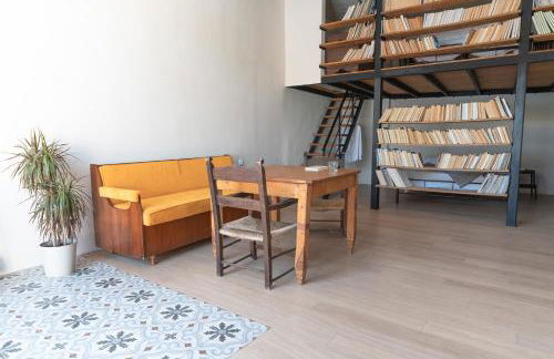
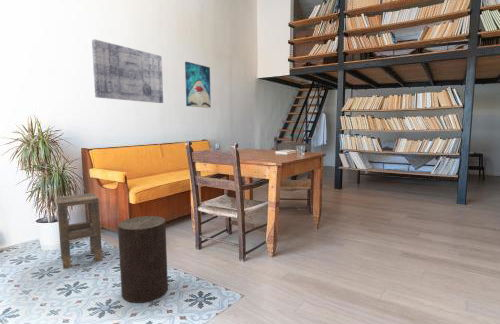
+ side table [56,192,103,270]
+ wall art [184,61,212,109]
+ stool [117,215,169,304]
+ wall art [91,38,164,104]
